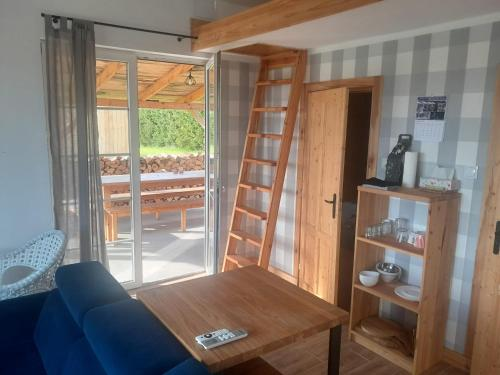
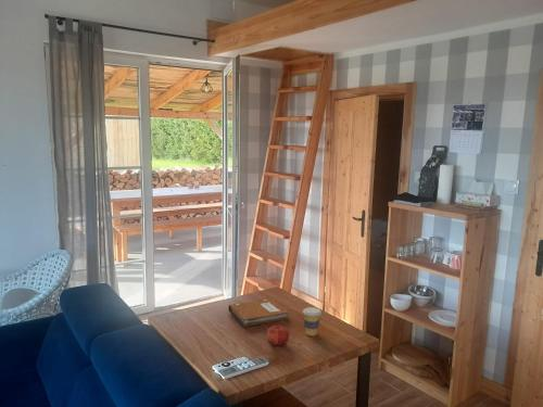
+ notebook [228,297,290,328]
+ fruit [266,325,290,346]
+ coffee cup [302,306,323,336]
